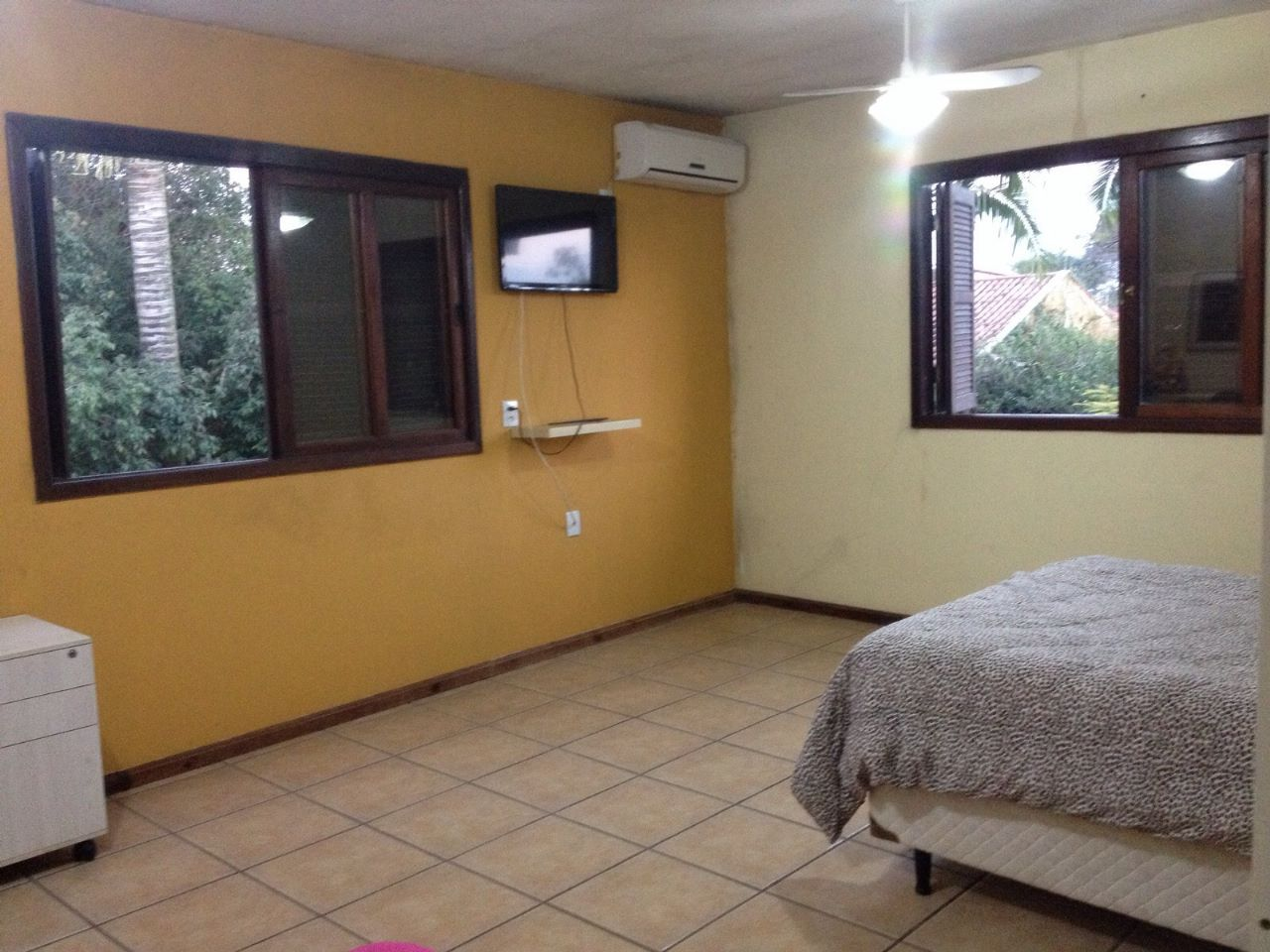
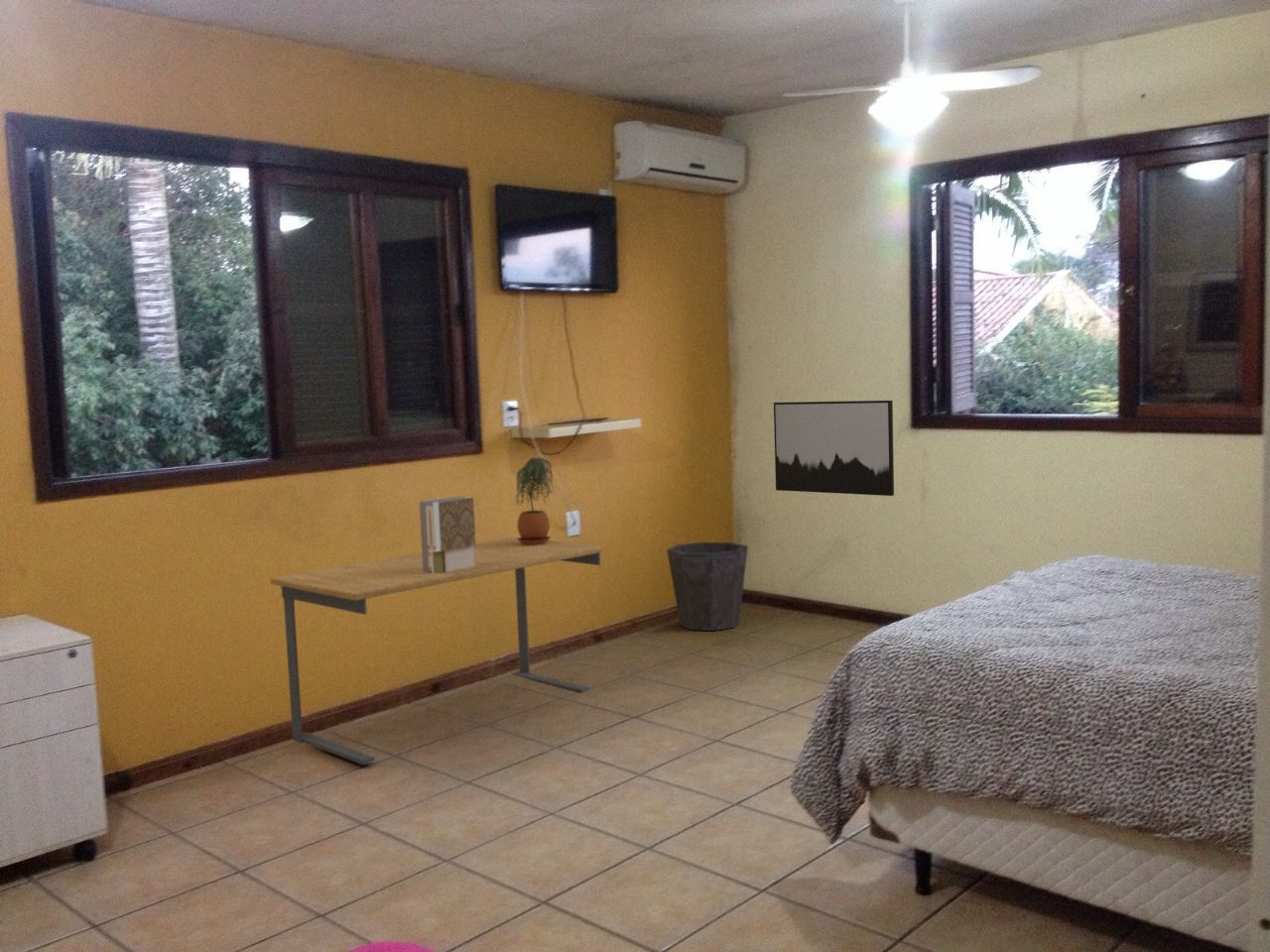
+ waste bin [666,541,749,632]
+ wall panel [419,496,476,573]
+ desk [270,536,604,766]
+ wall art [773,400,895,497]
+ potted plant [515,456,557,545]
